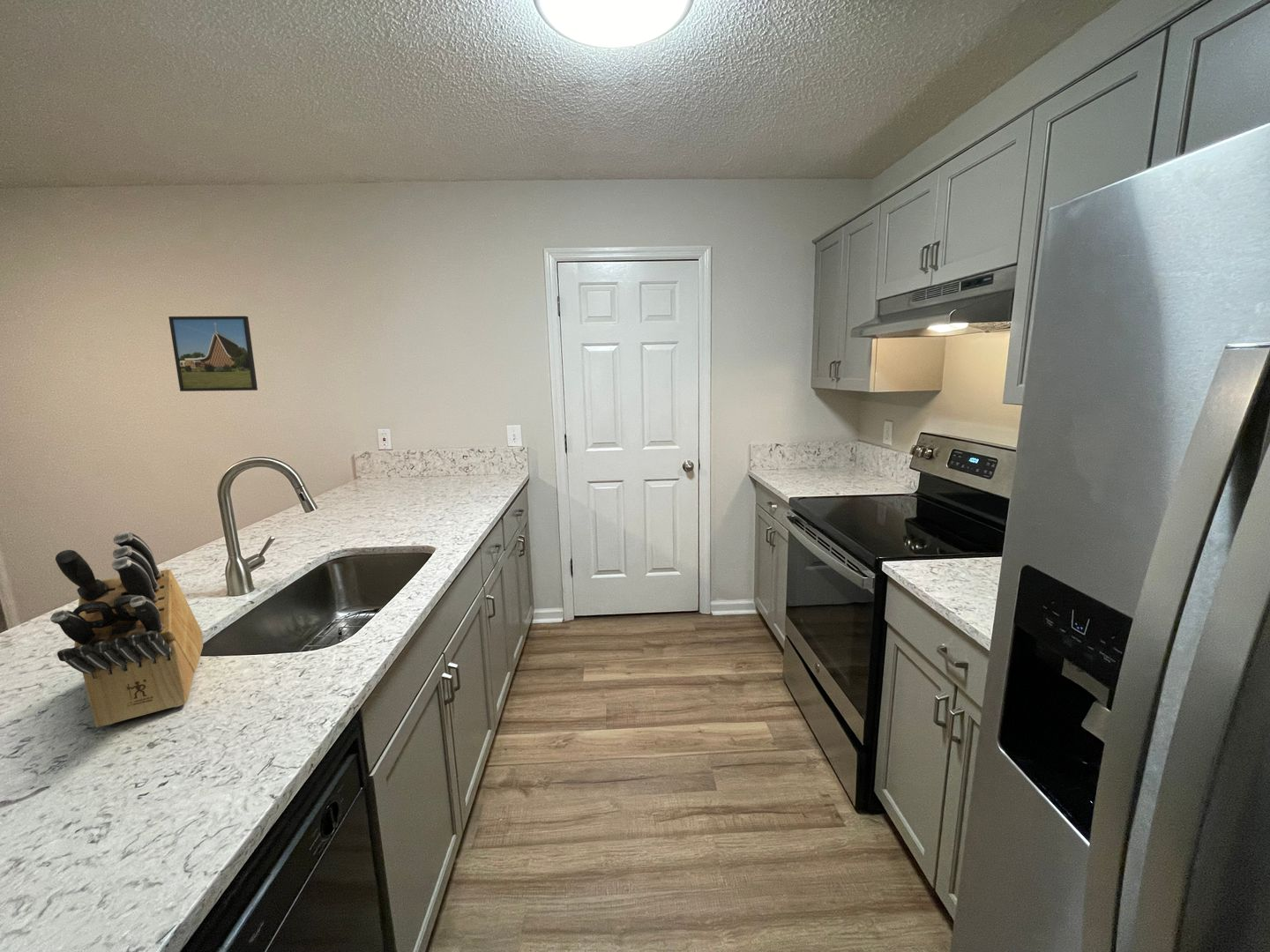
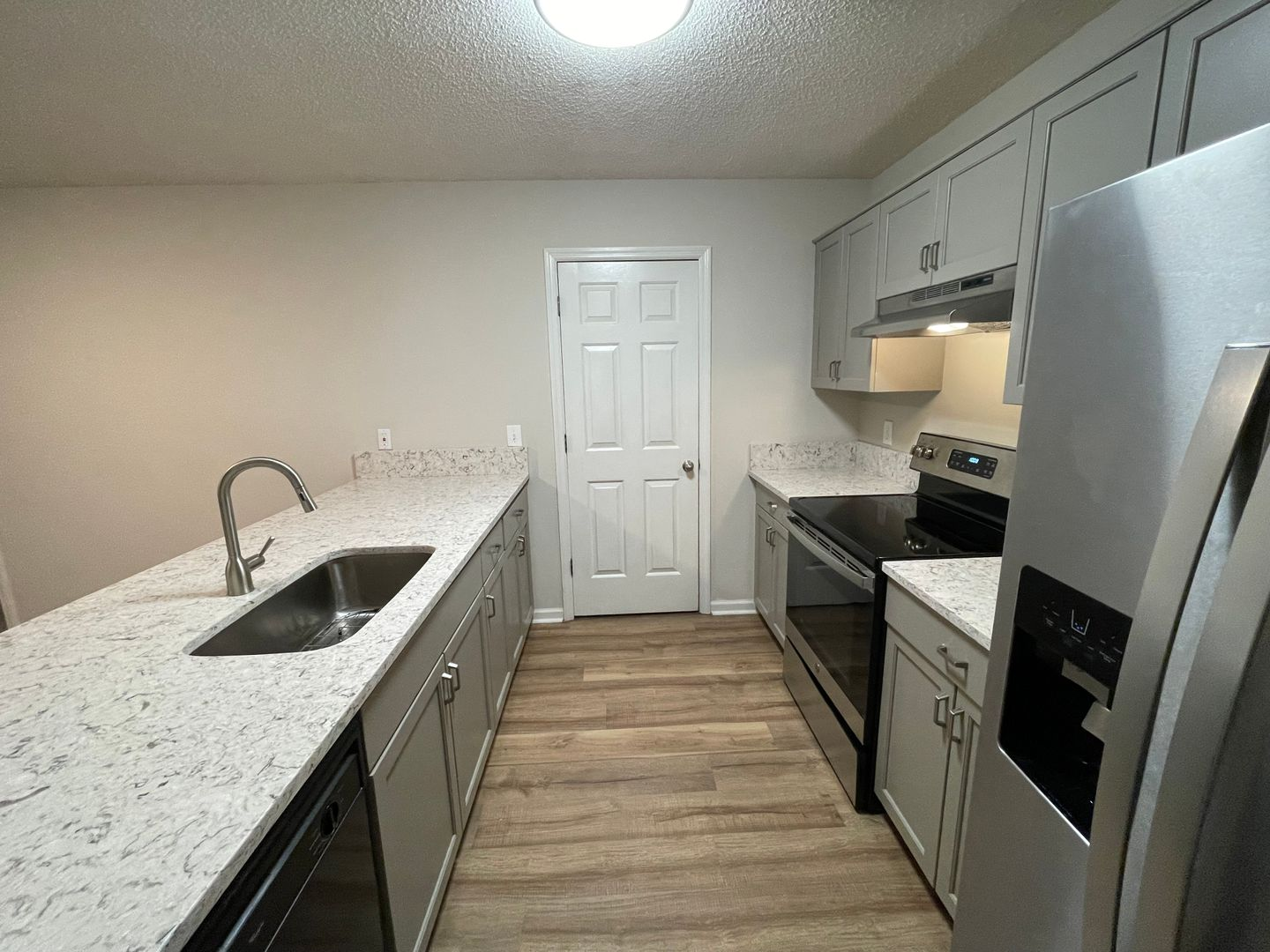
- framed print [168,316,258,392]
- knife block [49,531,204,728]
